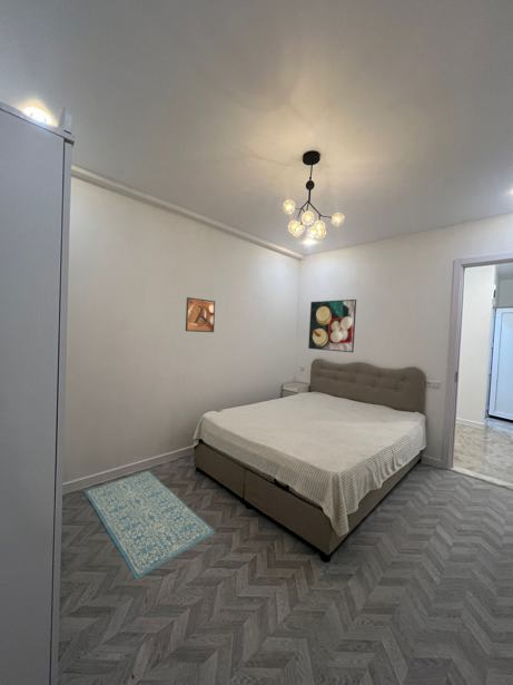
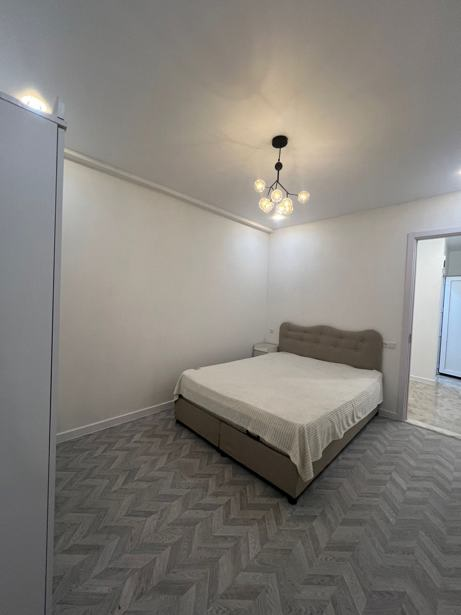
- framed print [185,296,216,333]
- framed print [307,299,357,353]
- rug [83,469,217,580]
